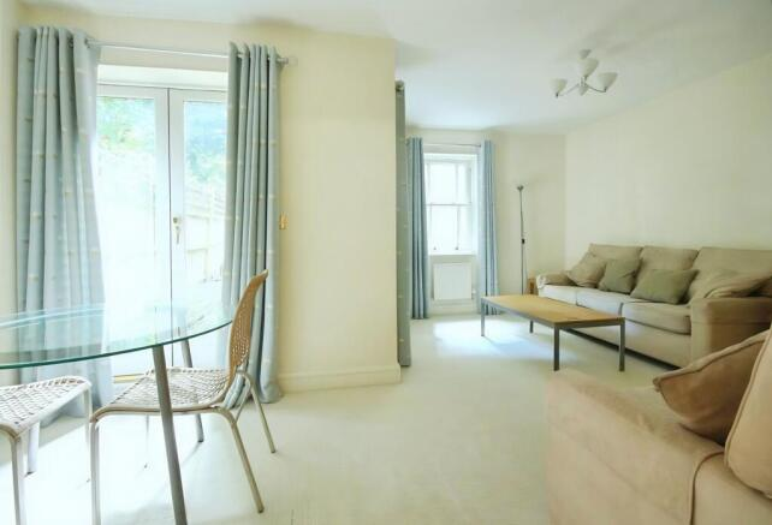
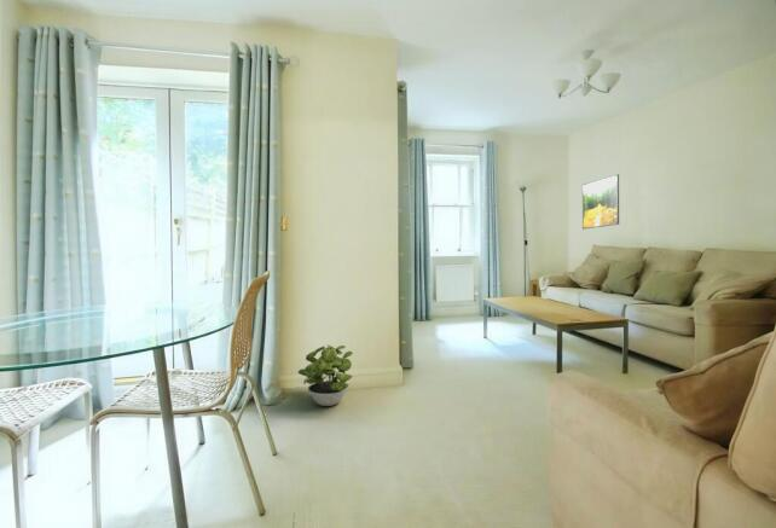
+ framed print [581,173,620,231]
+ potted plant [297,344,354,407]
